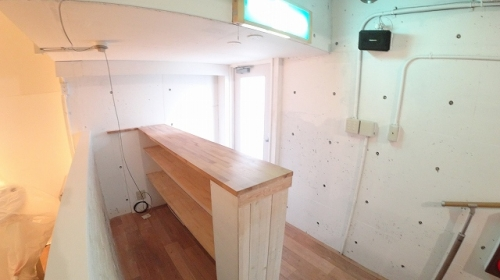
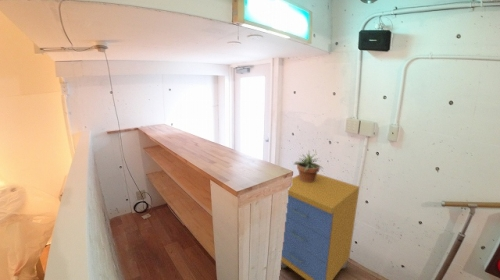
+ storage cabinet [280,173,360,280]
+ potted plant [292,151,325,183]
